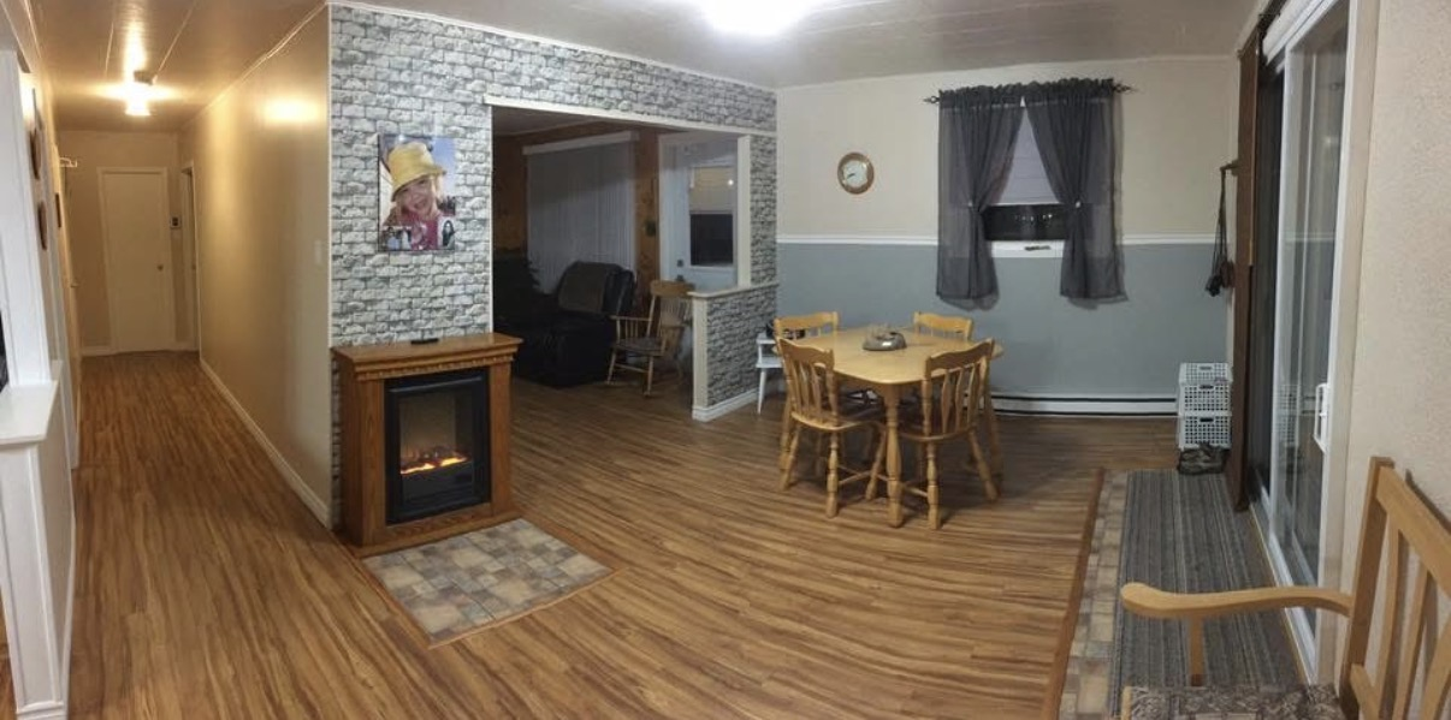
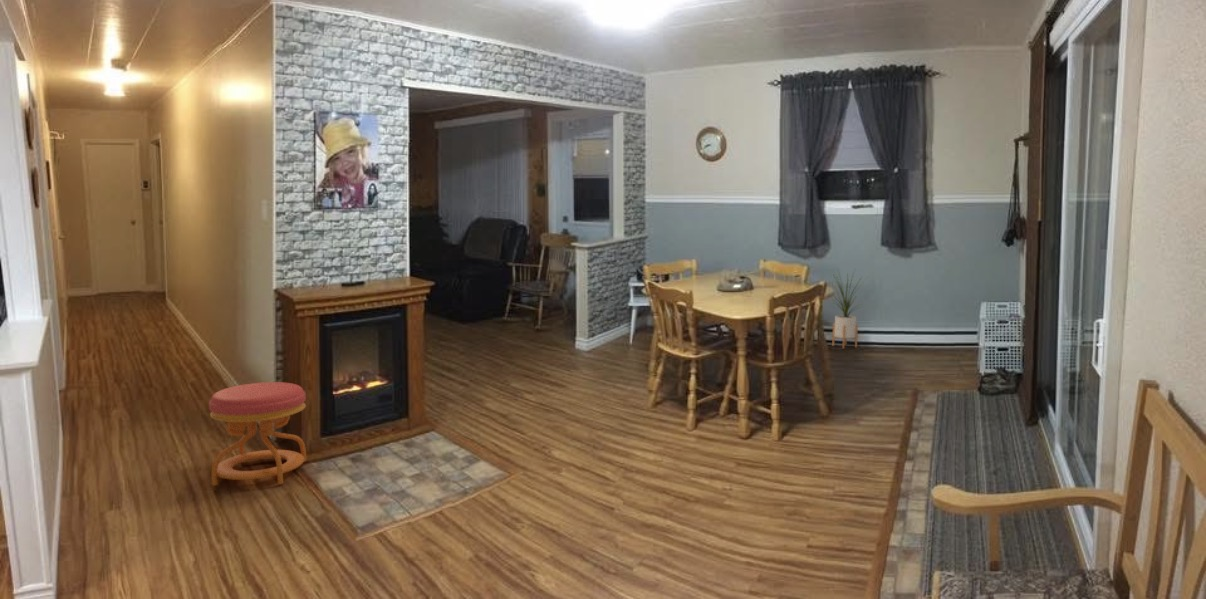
+ stool [208,381,307,487]
+ house plant [829,266,869,349]
